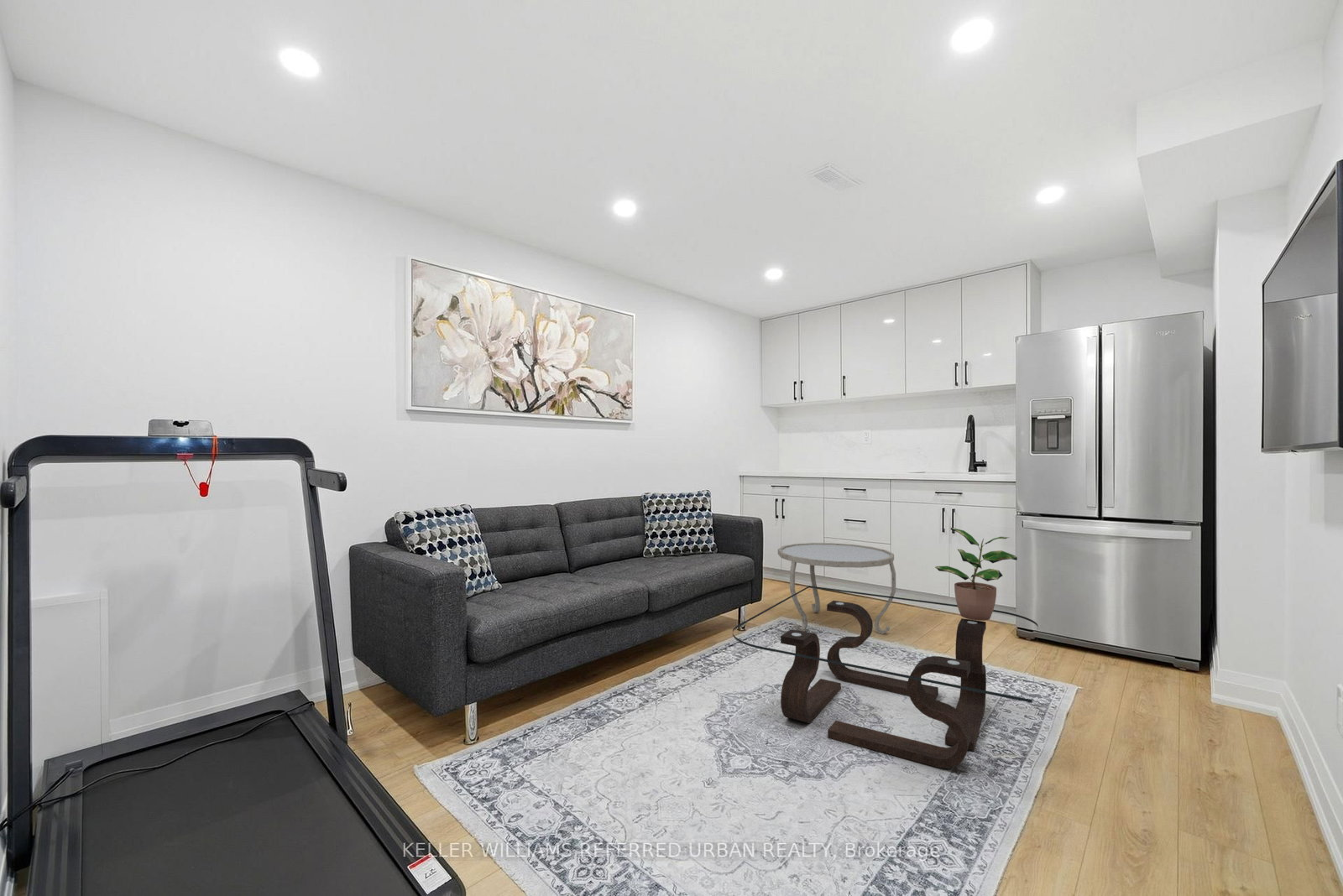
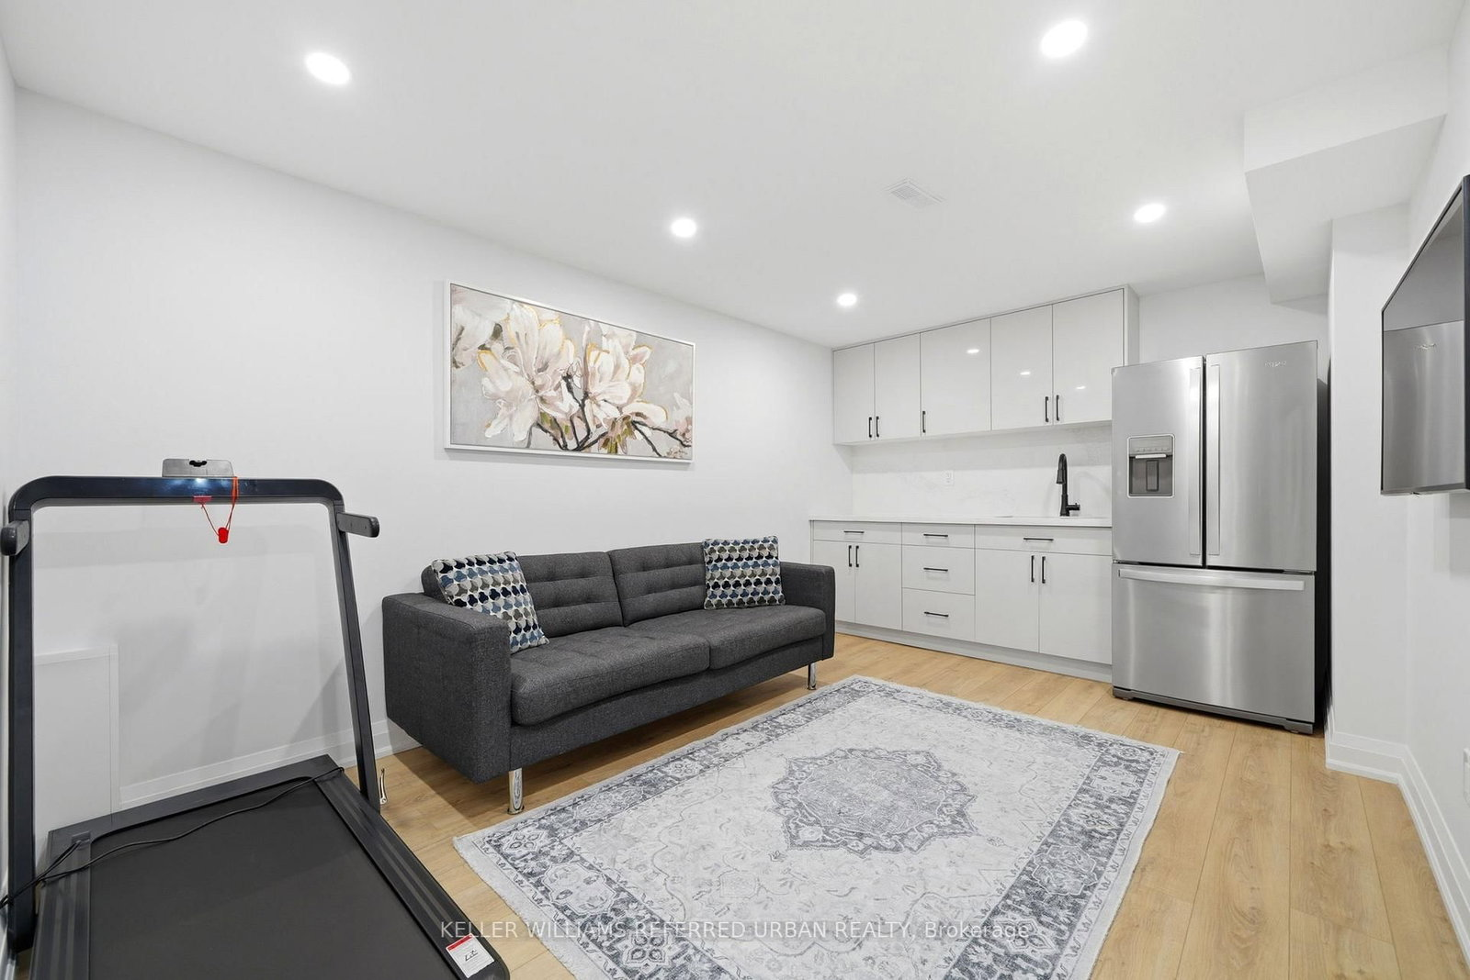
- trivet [777,542,896,635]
- coffee table [732,585,1039,769]
- potted plant [934,527,1018,622]
